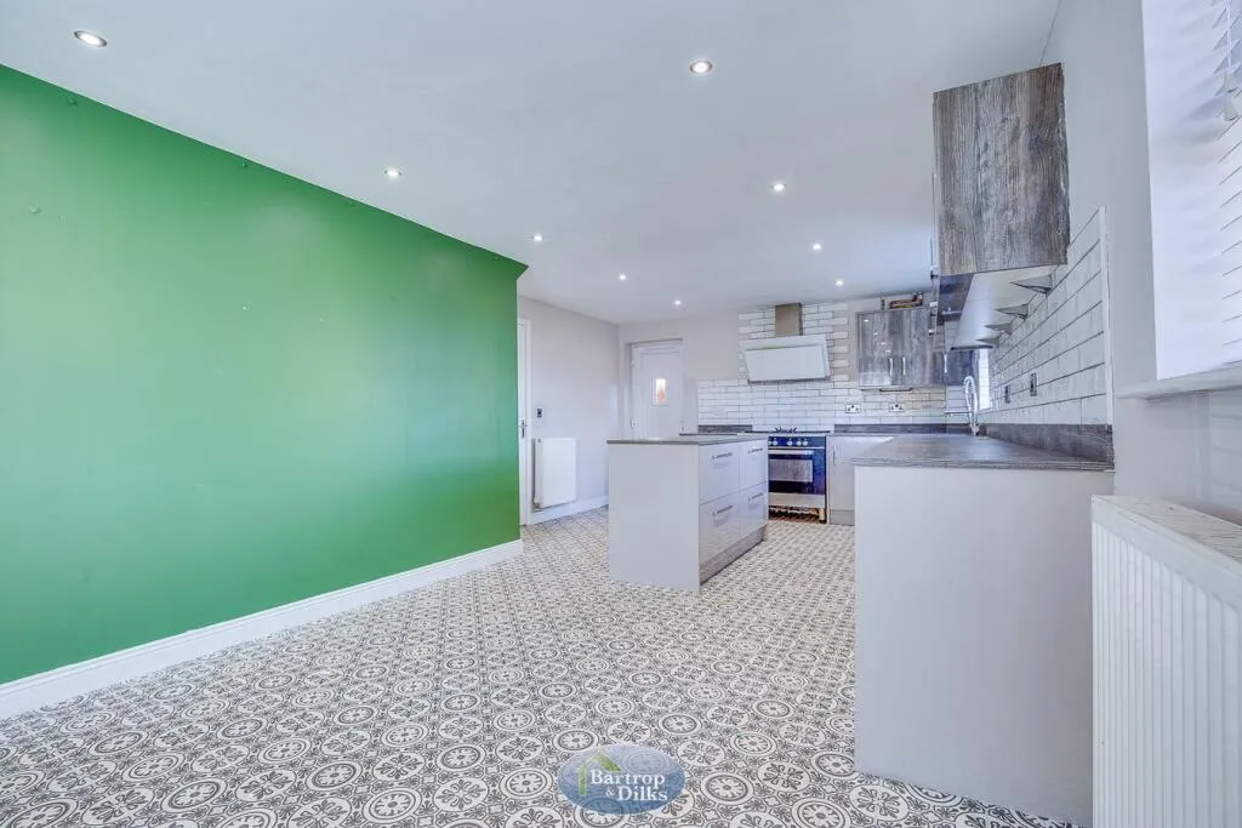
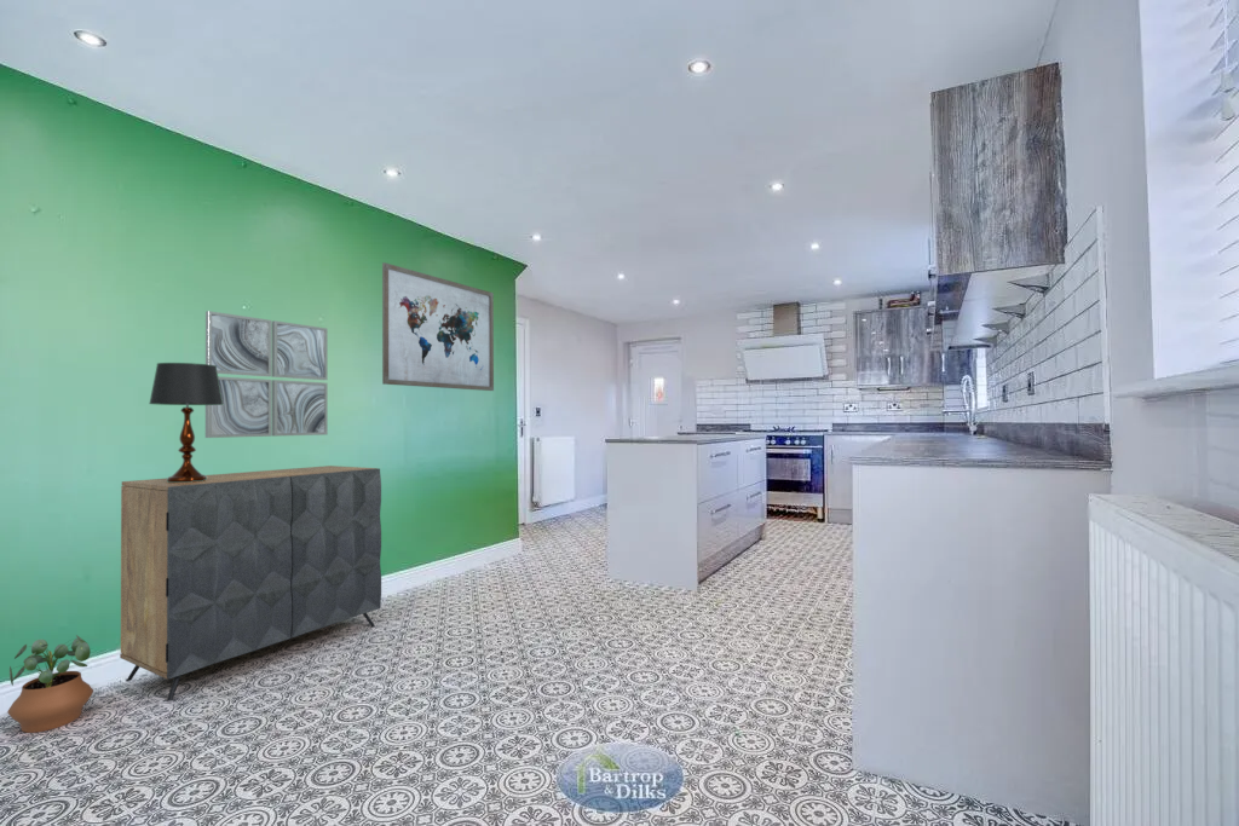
+ wall art [381,261,495,392]
+ wall art [204,310,329,439]
+ table lamp [148,362,224,483]
+ dresser [119,464,382,703]
+ potted plant [6,634,94,734]
